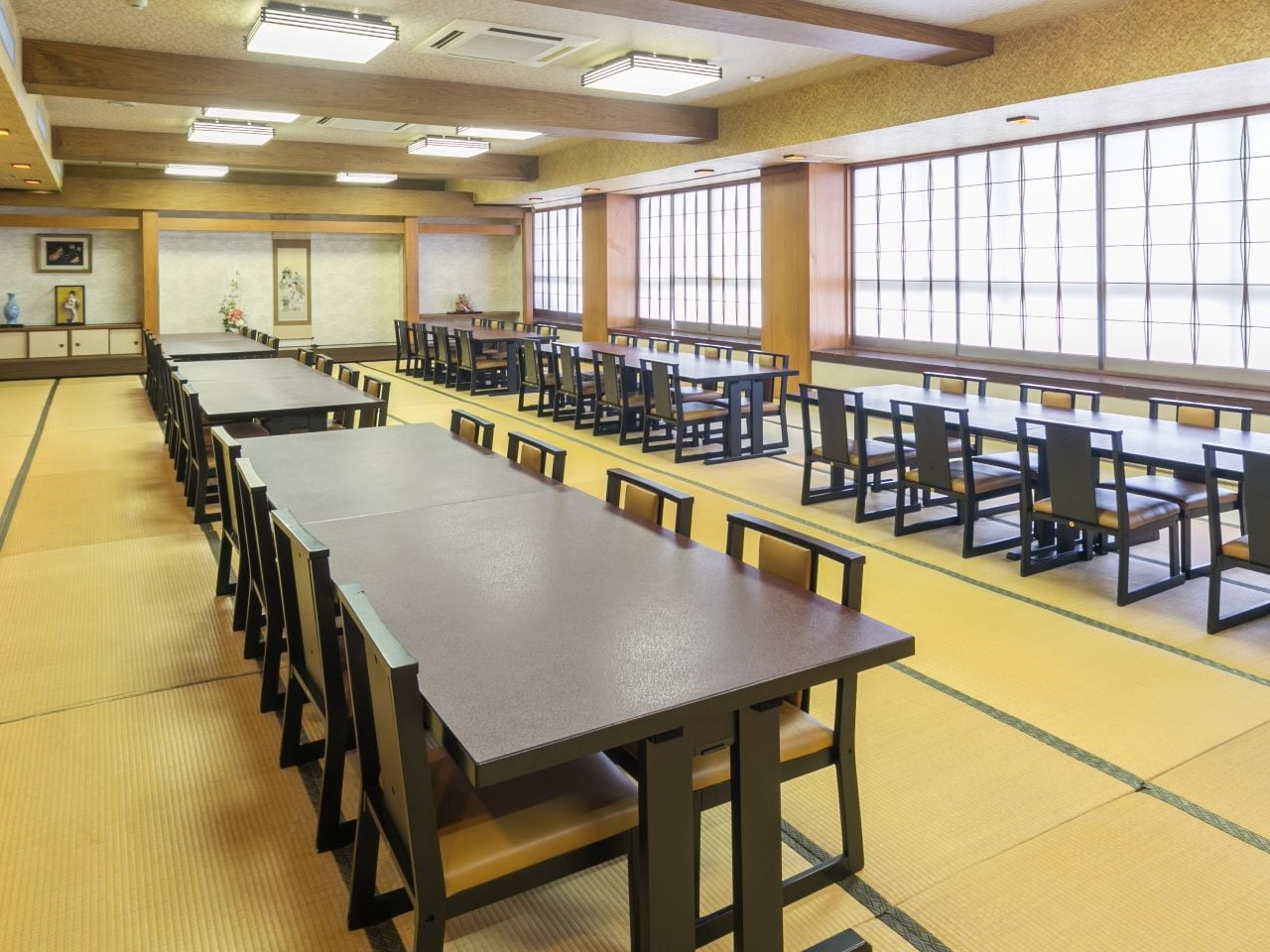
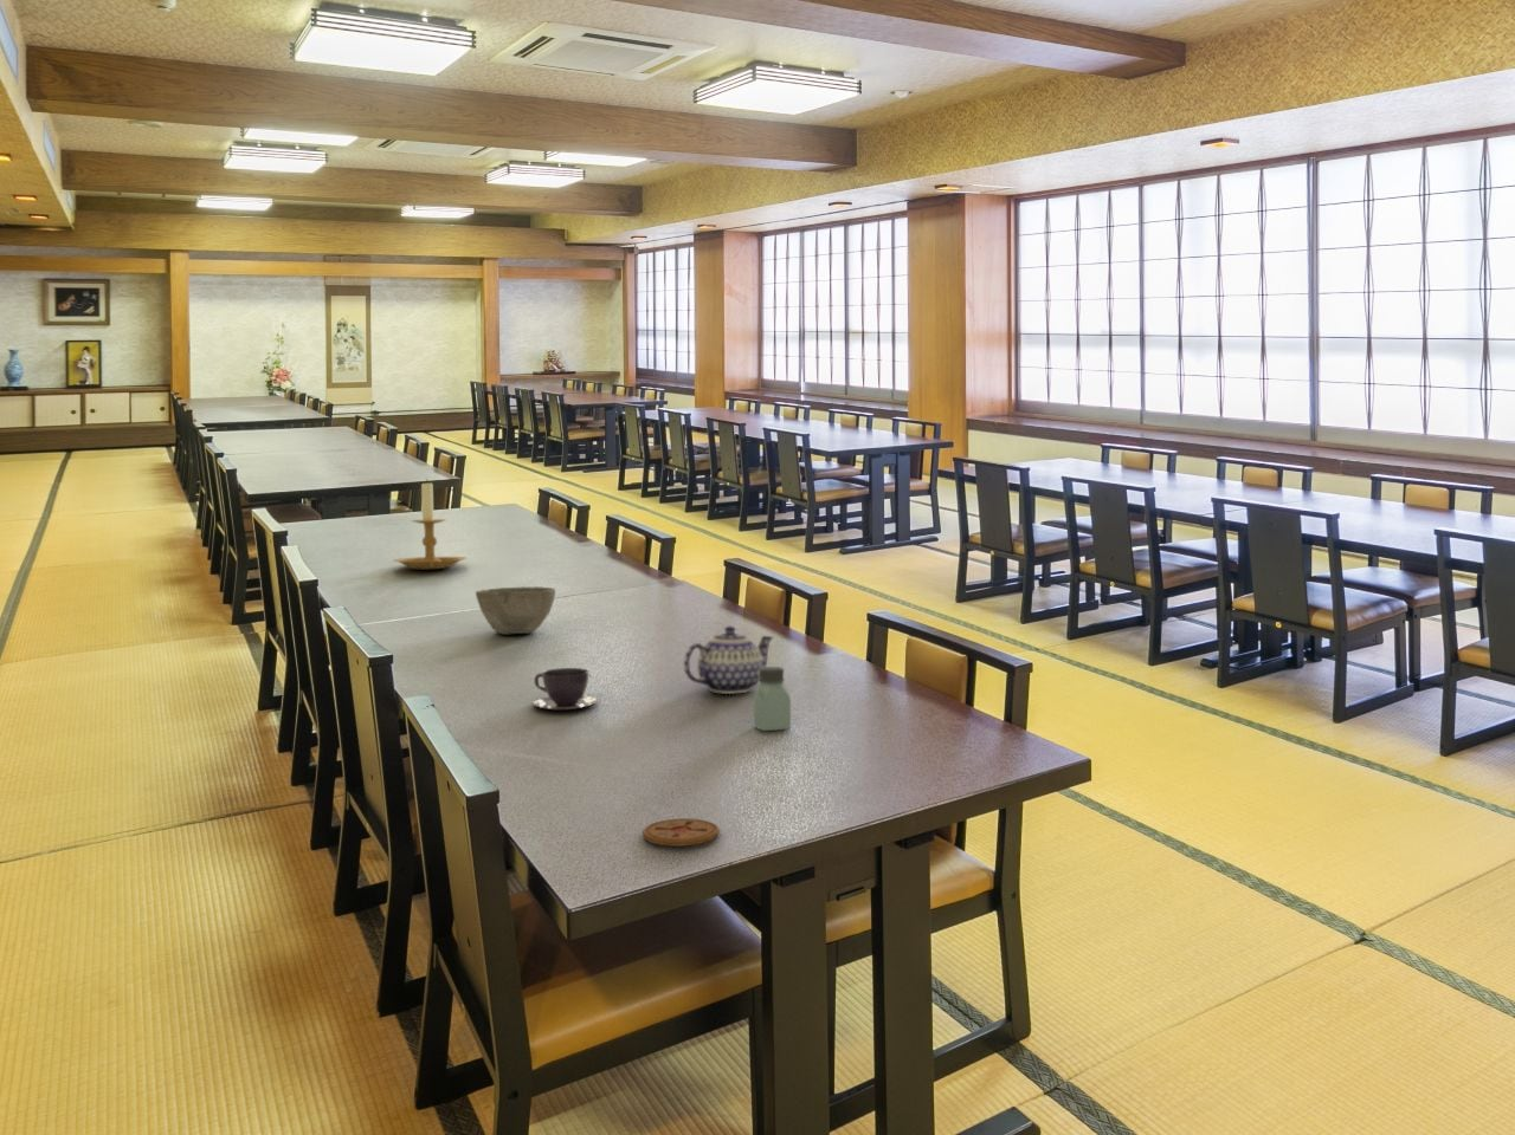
+ teacup [531,666,599,711]
+ candle holder [391,478,468,570]
+ teapot [682,626,775,695]
+ coaster [642,817,721,848]
+ bowl [475,585,556,637]
+ saltshaker [753,665,792,732]
